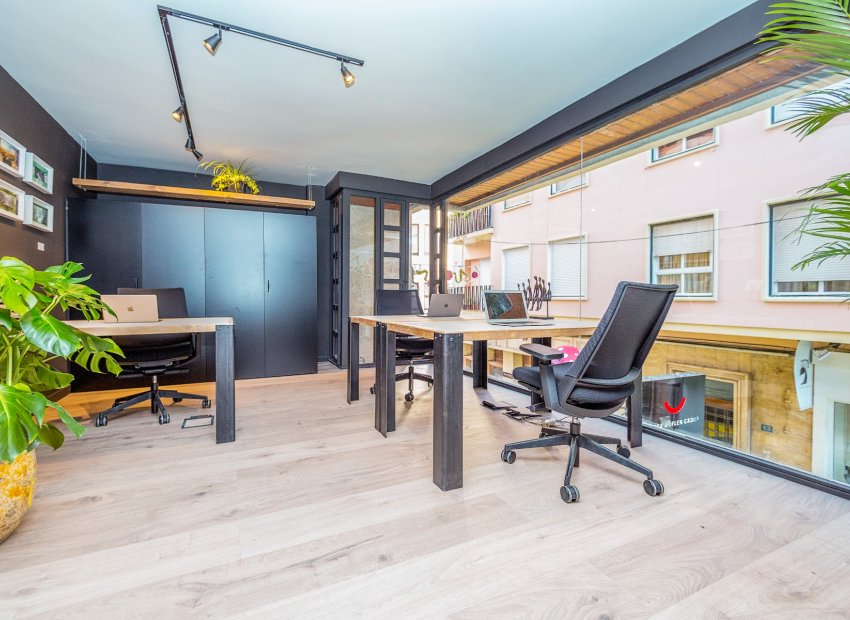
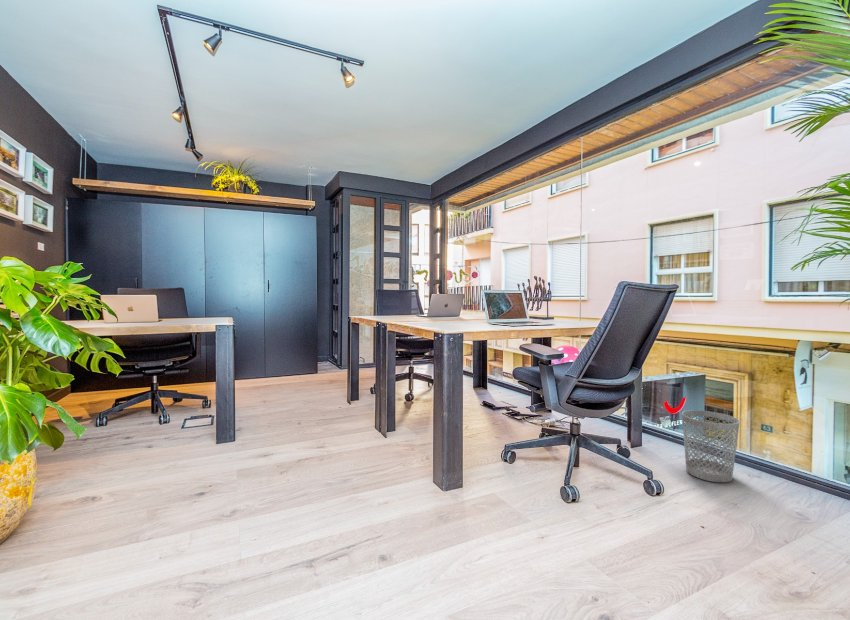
+ wastebasket [681,409,741,483]
